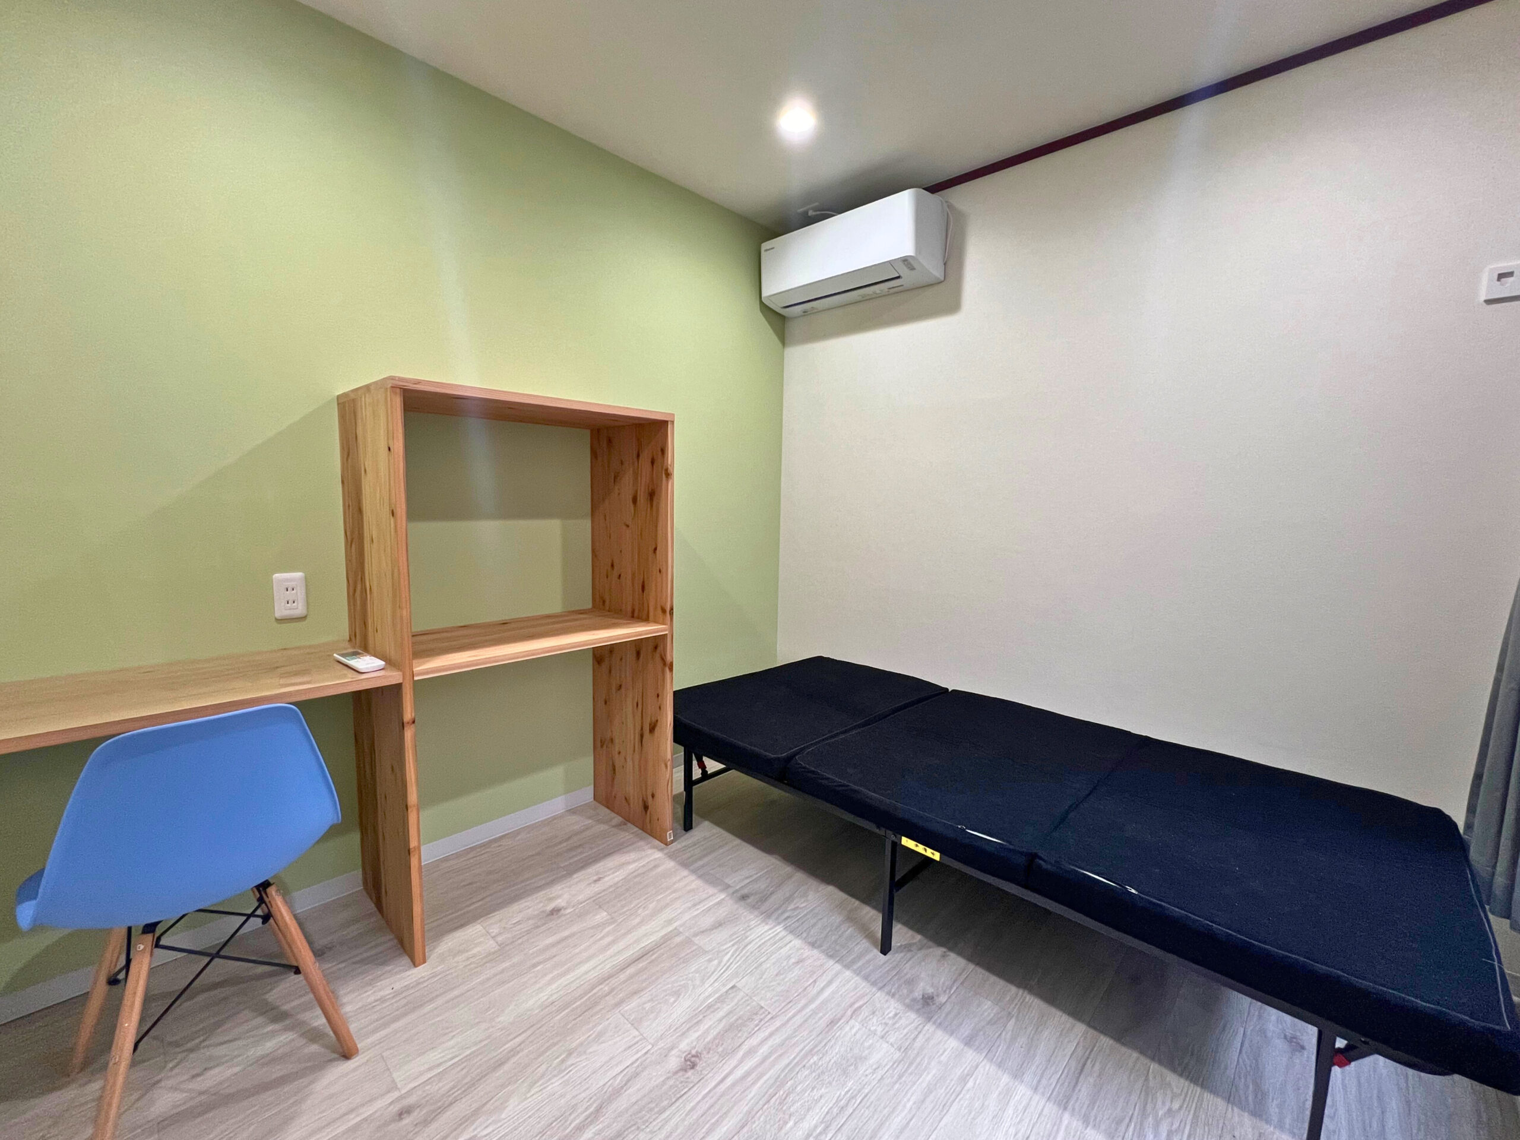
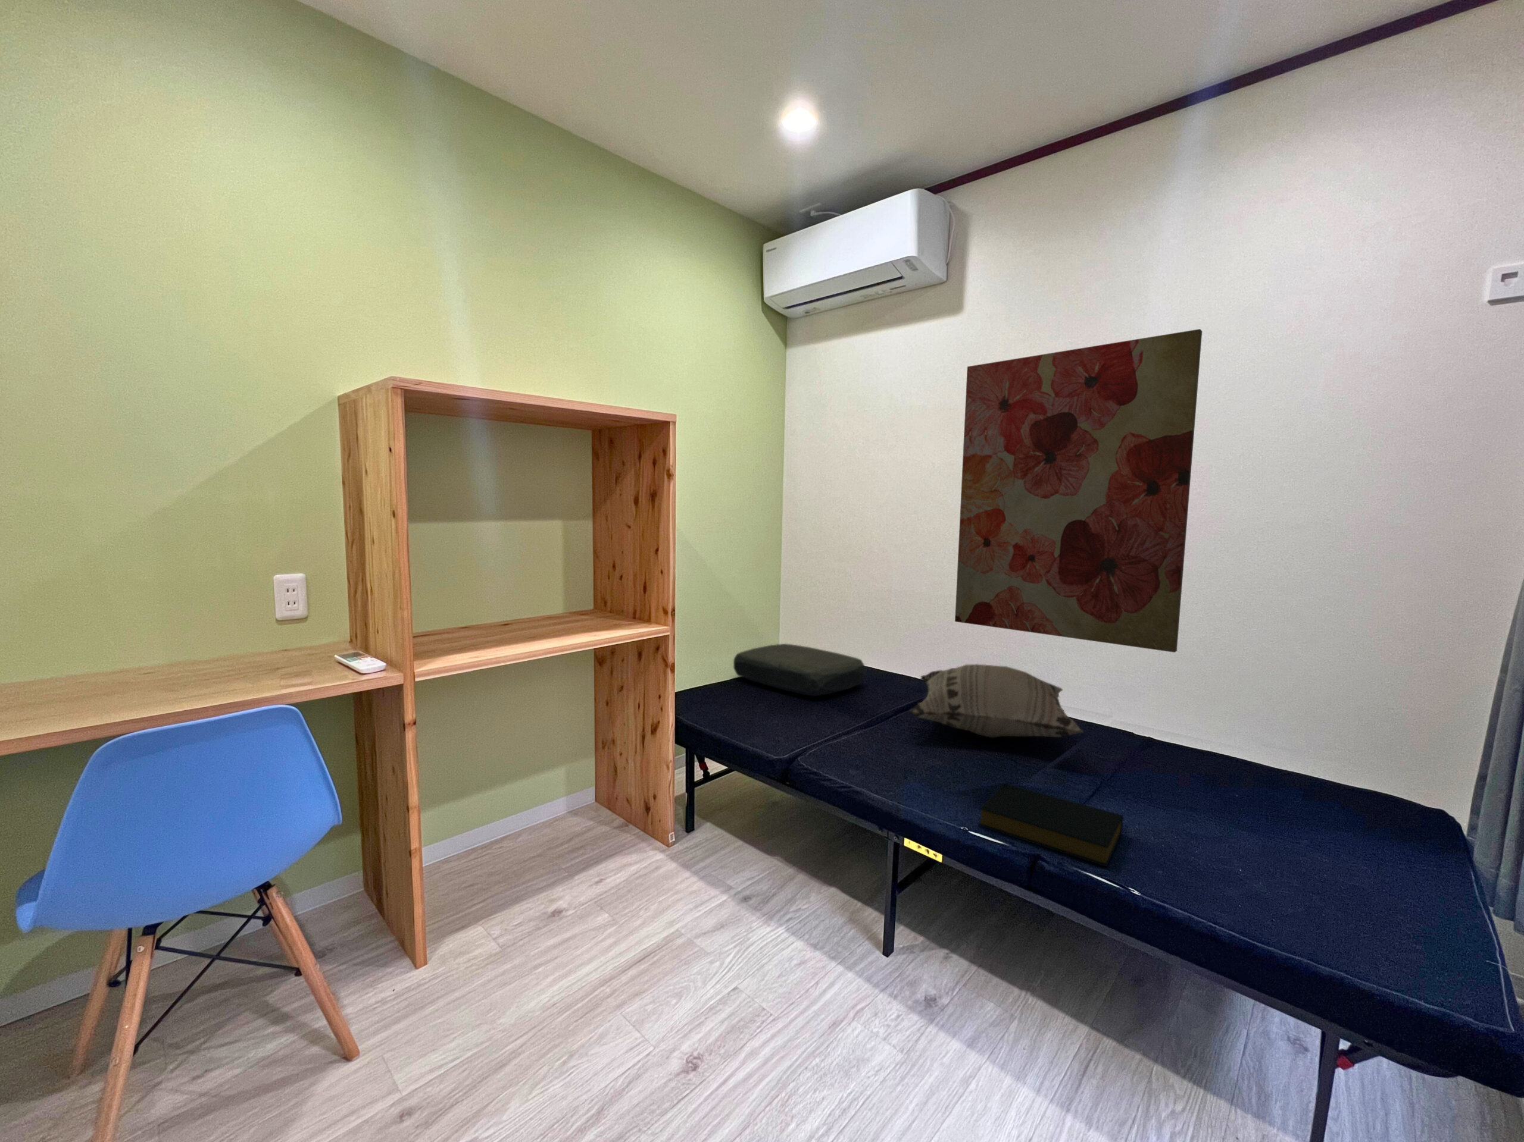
+ hardback book [978,783,1124,867]
+ cushion [733,643,868,697]
+ wall art [954,329,1204,653]
+ decorative pillow [910,663,1085,739]
